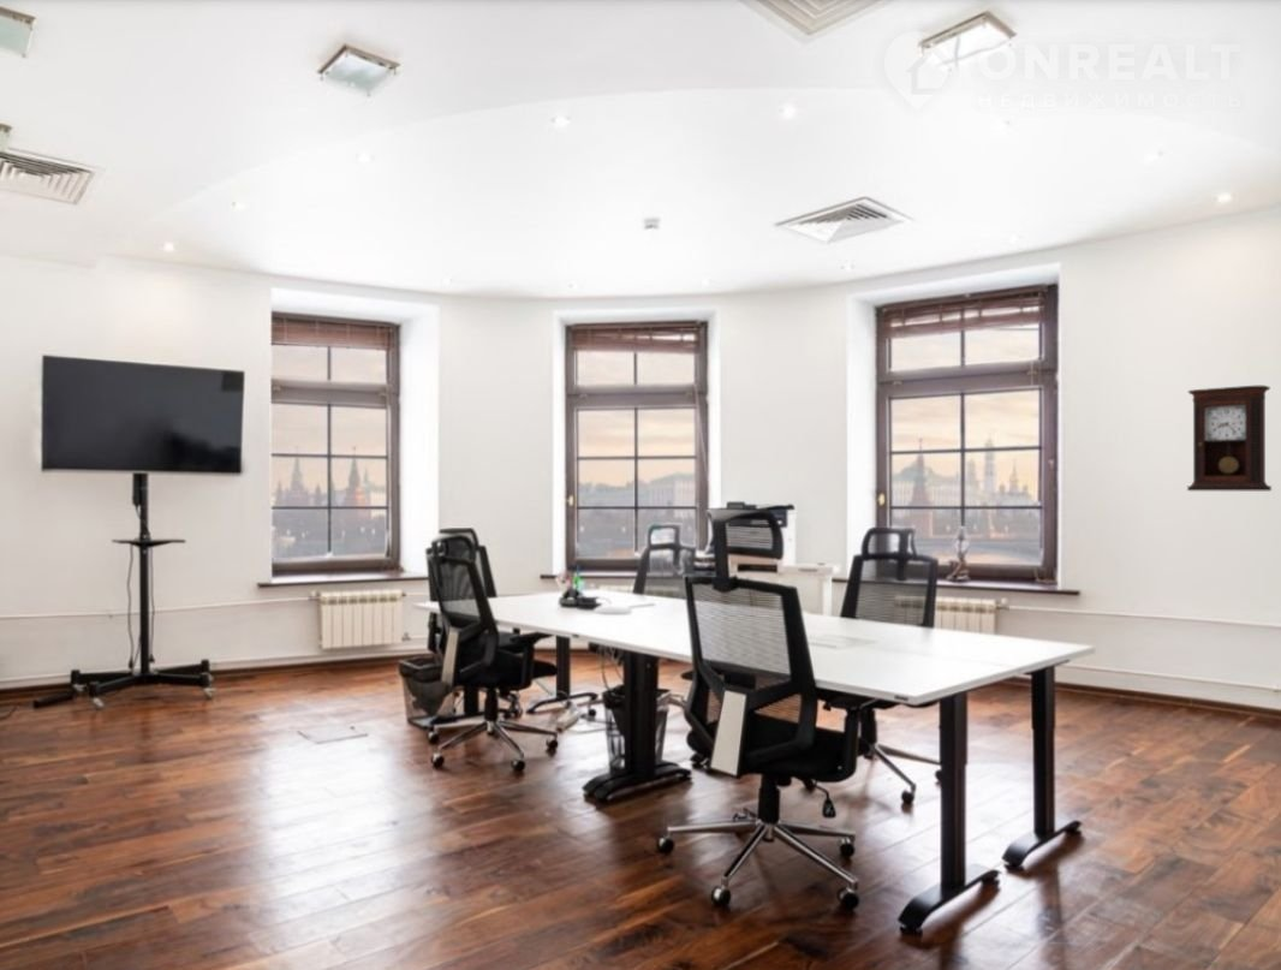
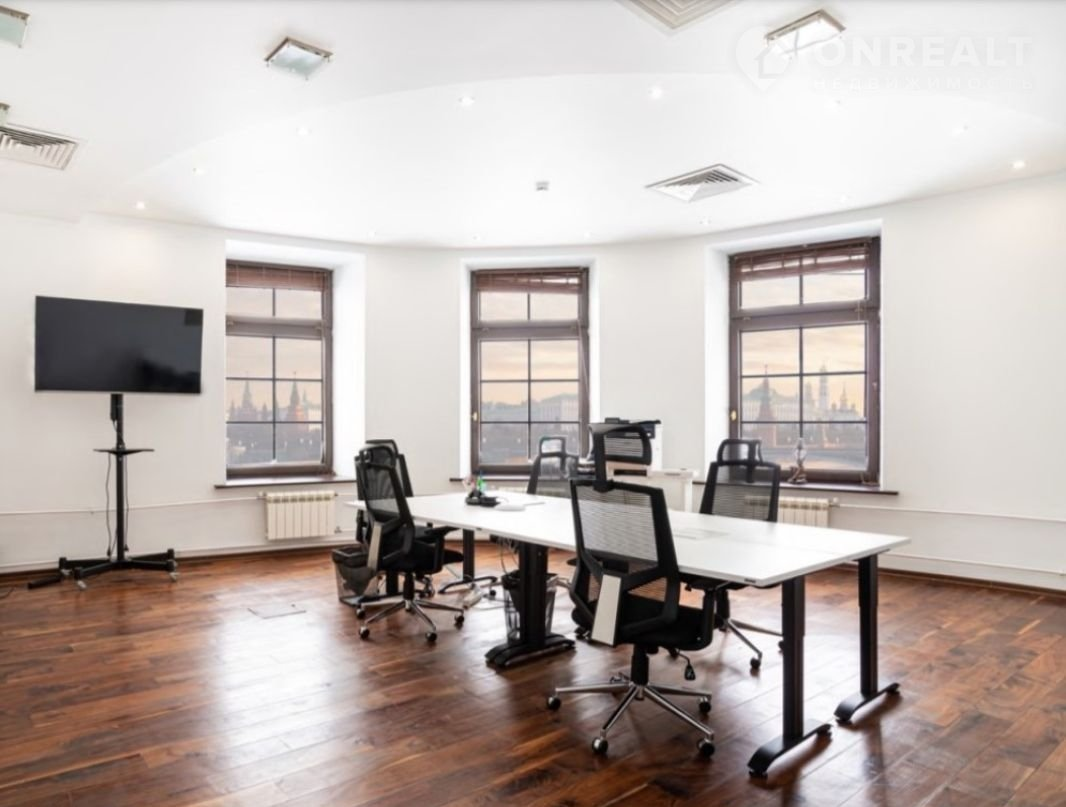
- pendulum clock [1186,385,1273,492]
